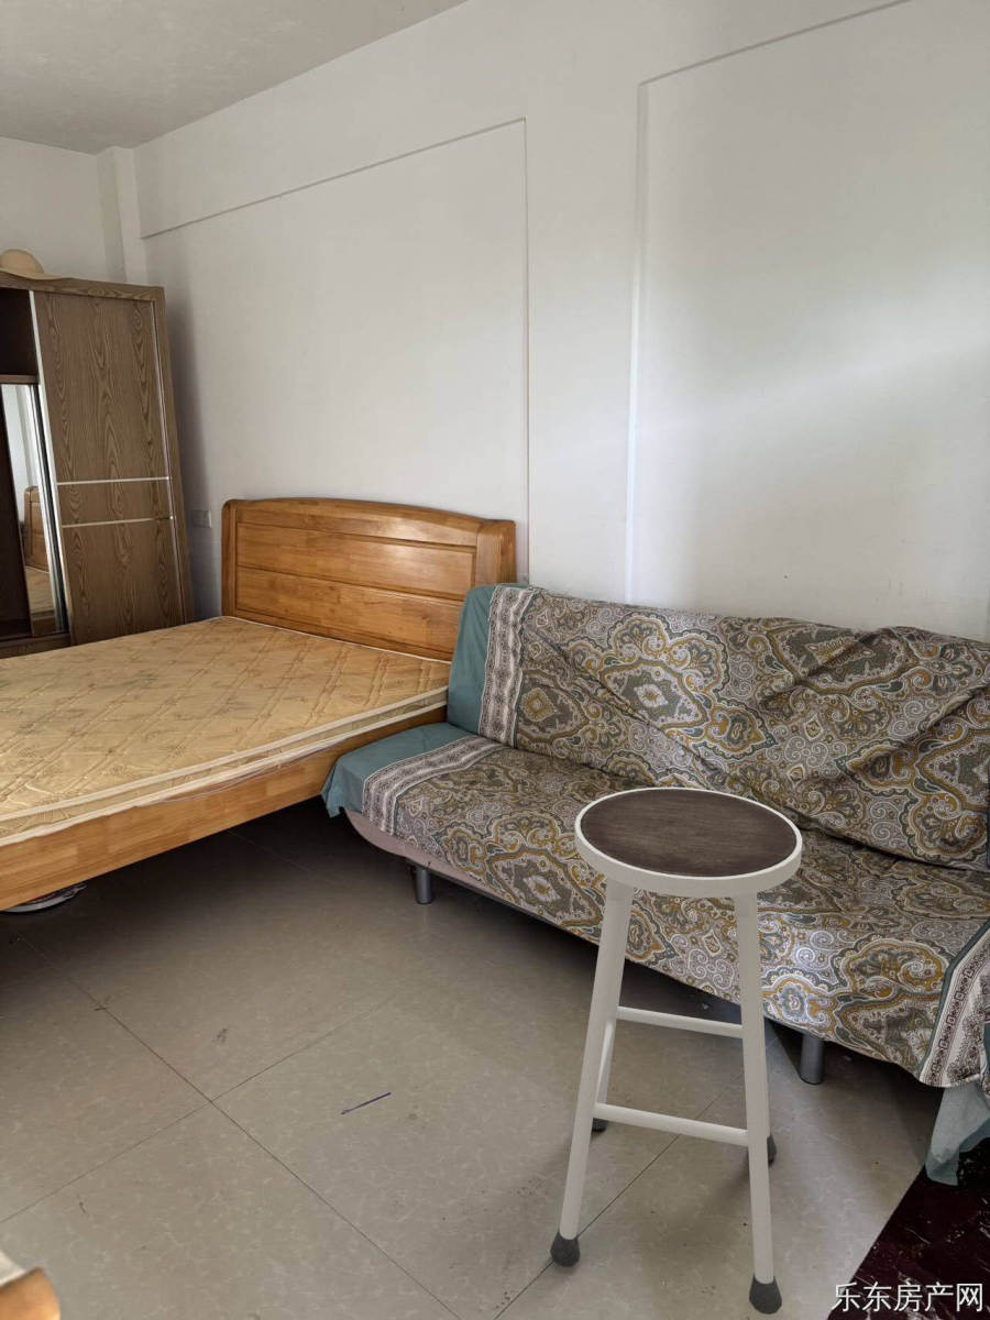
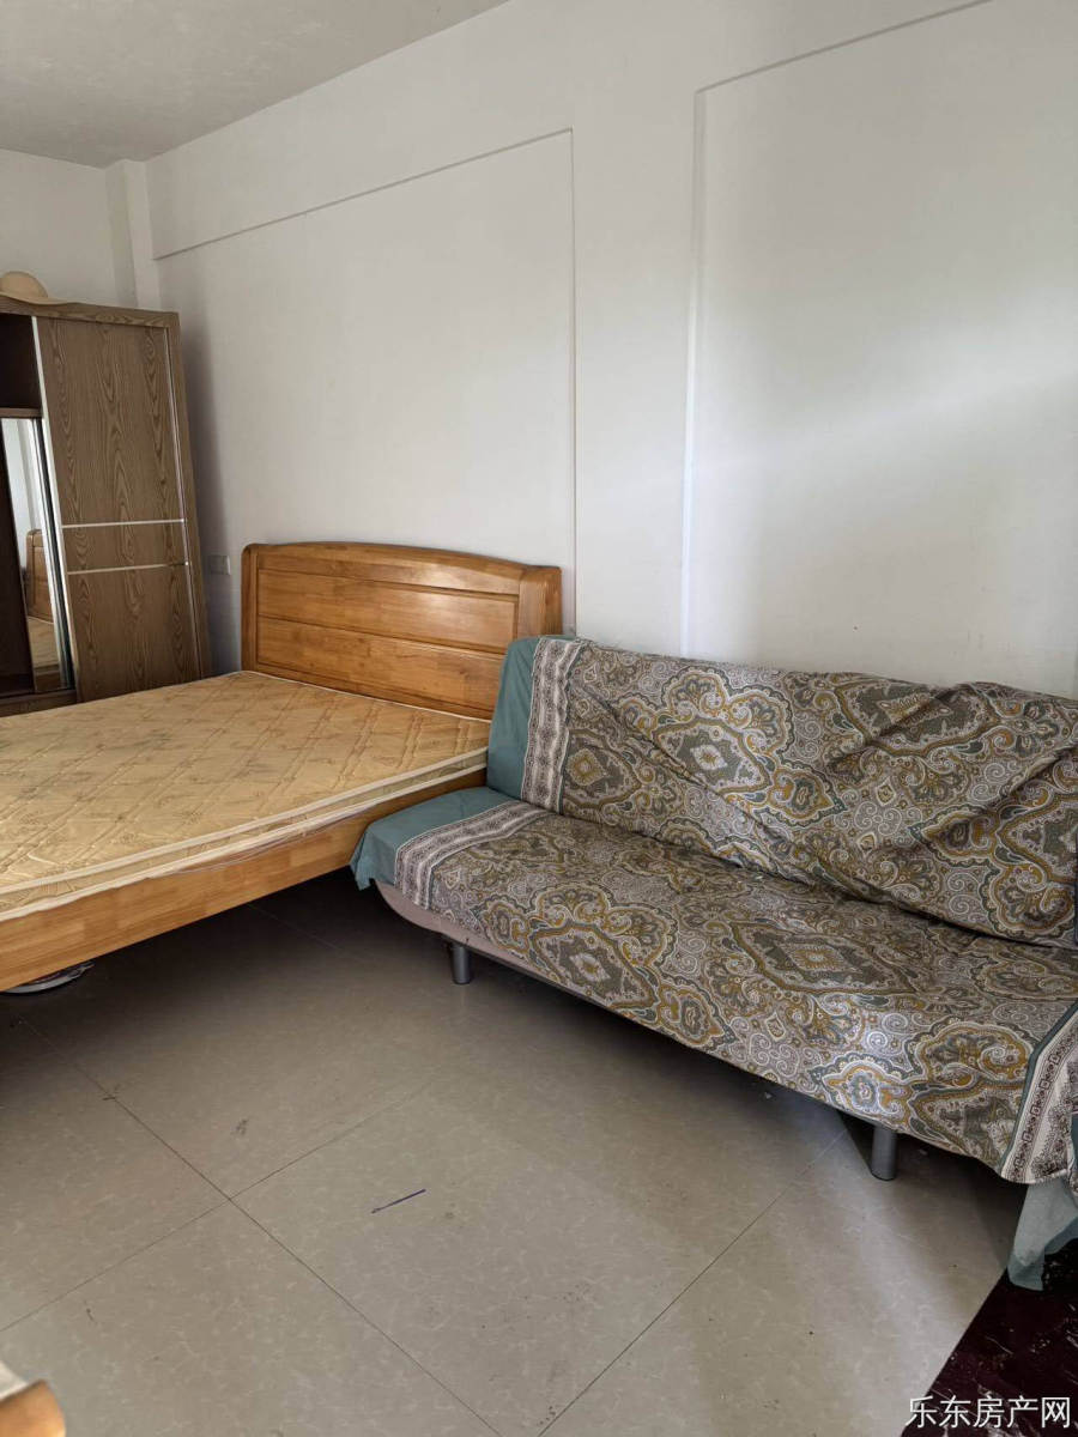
- stool [549,787,803,1316]
